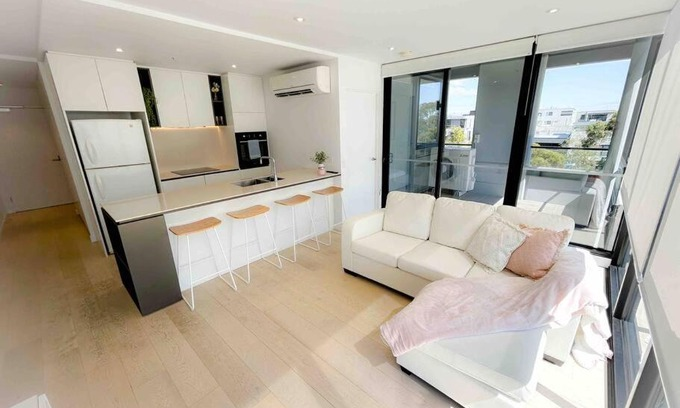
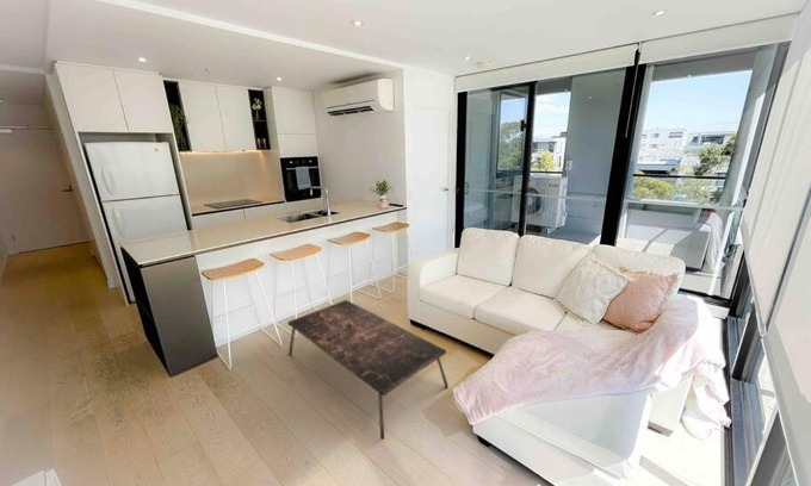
+ coffee table [287,299,450,441]
